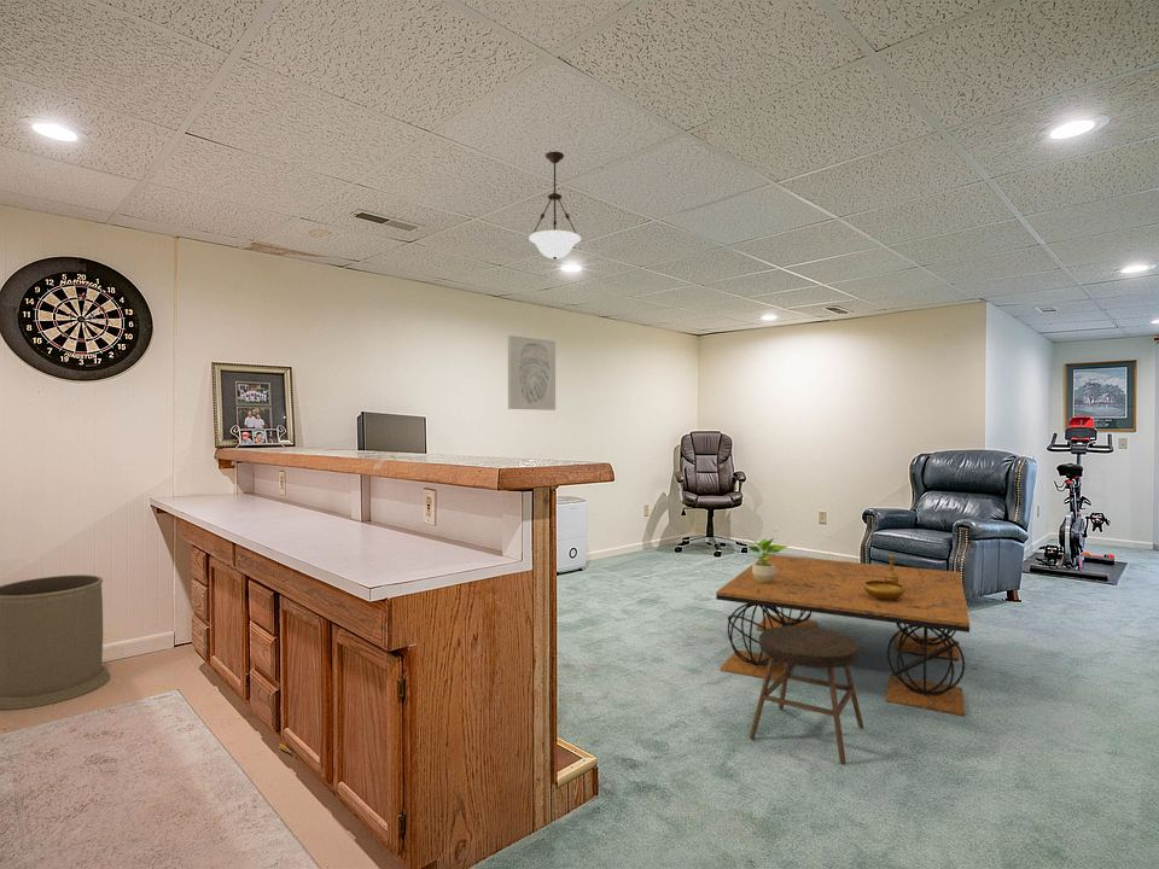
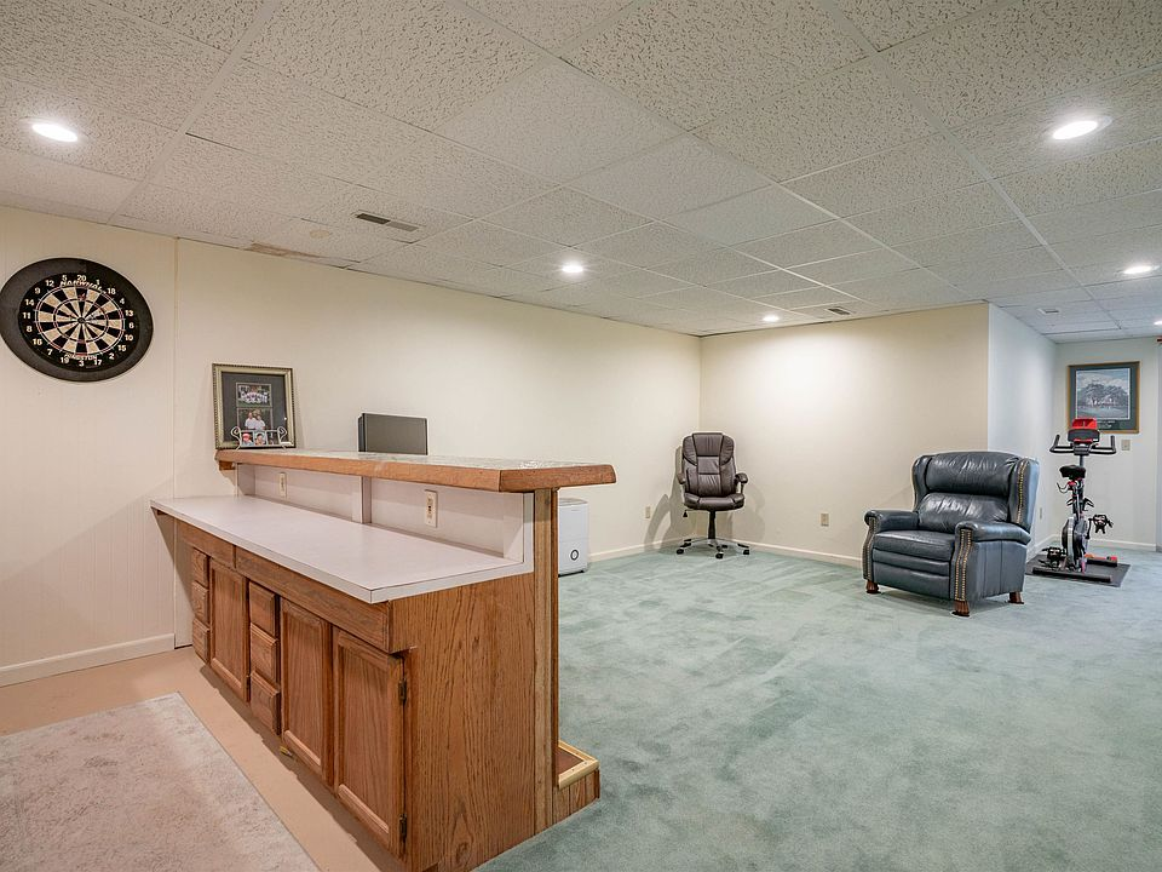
- trash can [0,573,111,711]
- potted plant [747,536,790,583]
- wall art [507,334,557,412]
- pendant light [528,151,582,261]
- coffee table [715,554,971,717]
- stool [749,626,864,765]
- decorative bowl [863,554,905,601]
